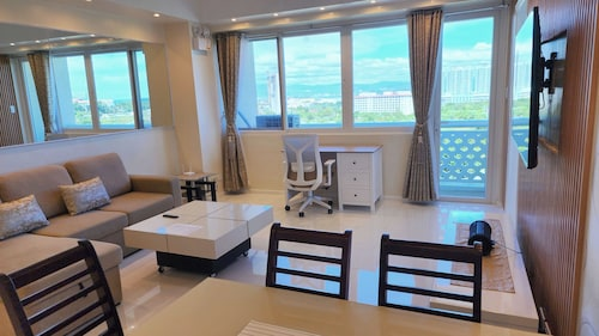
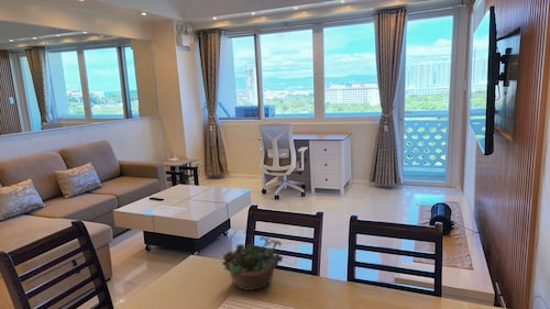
+ succulent planter [221,235,288,291]
